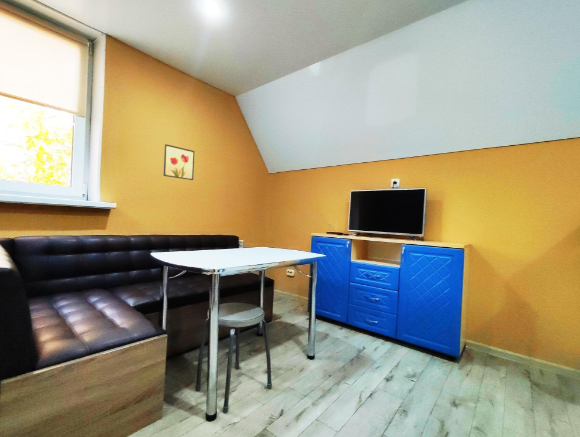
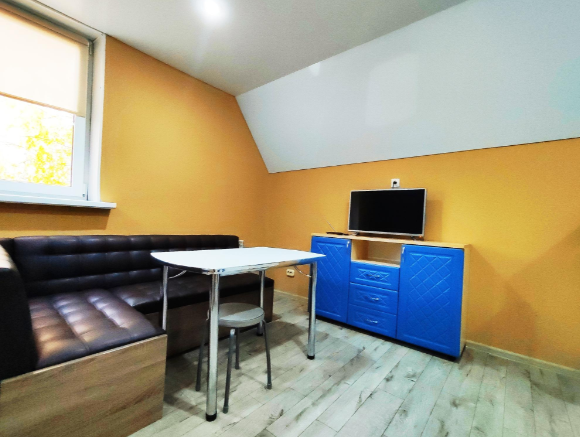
- wall art [163,143,195,181]
